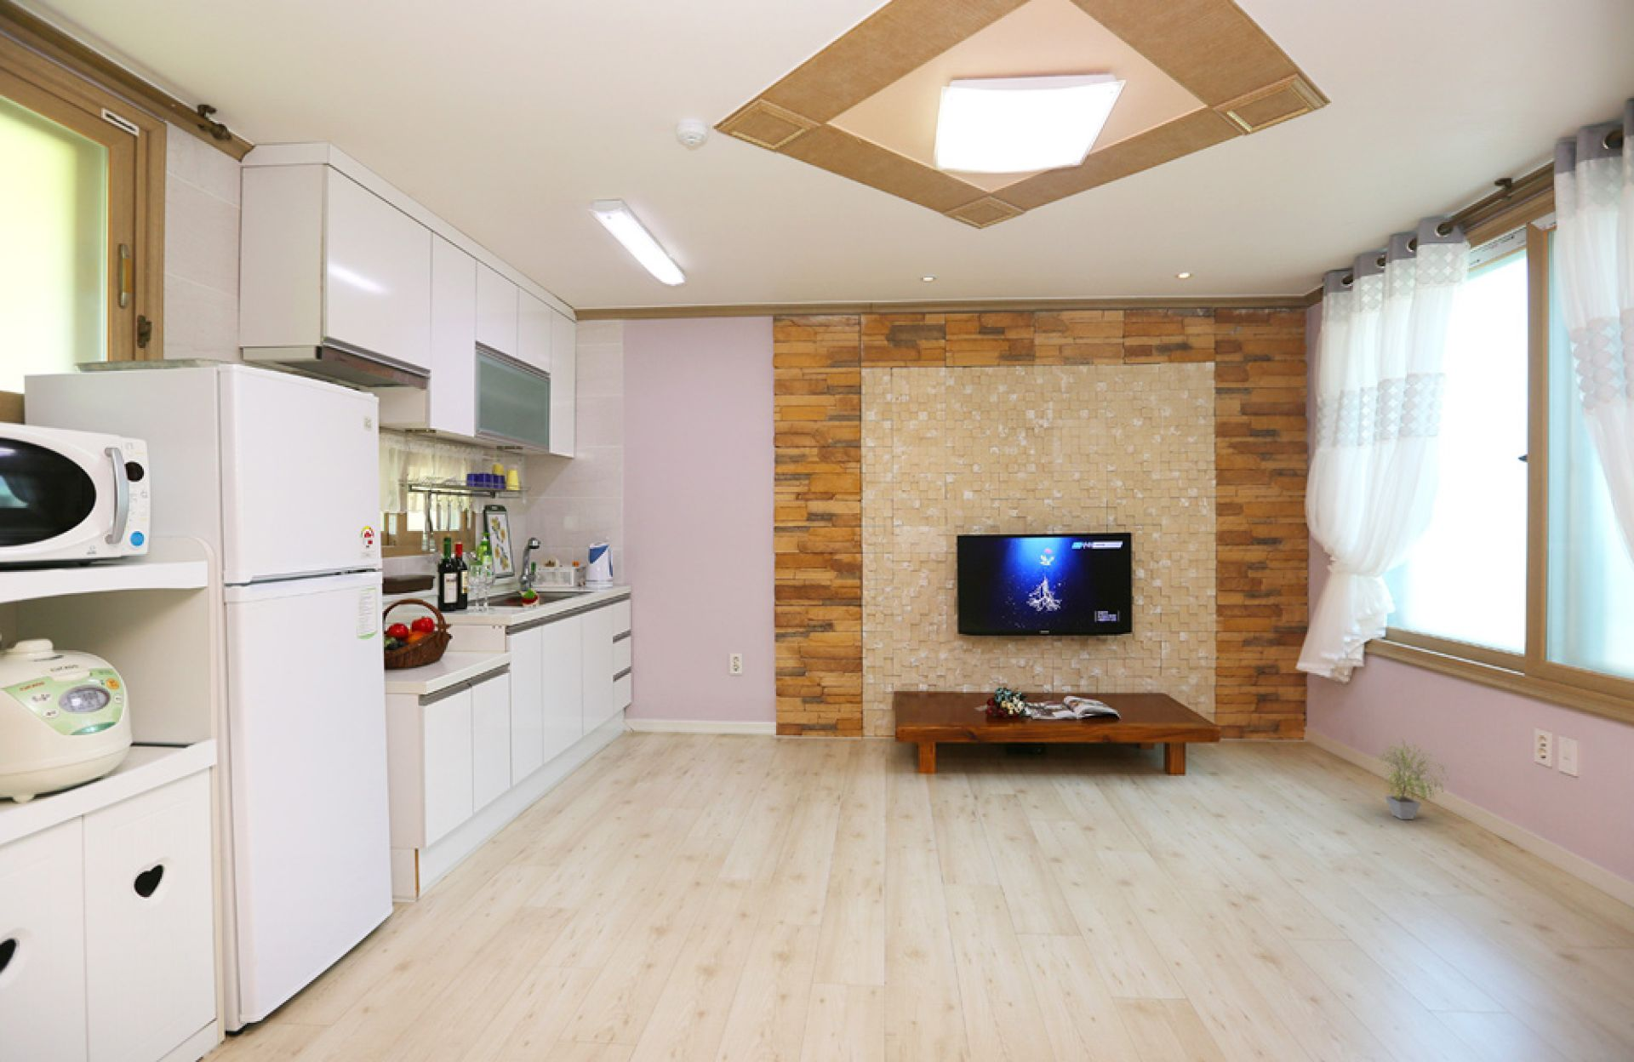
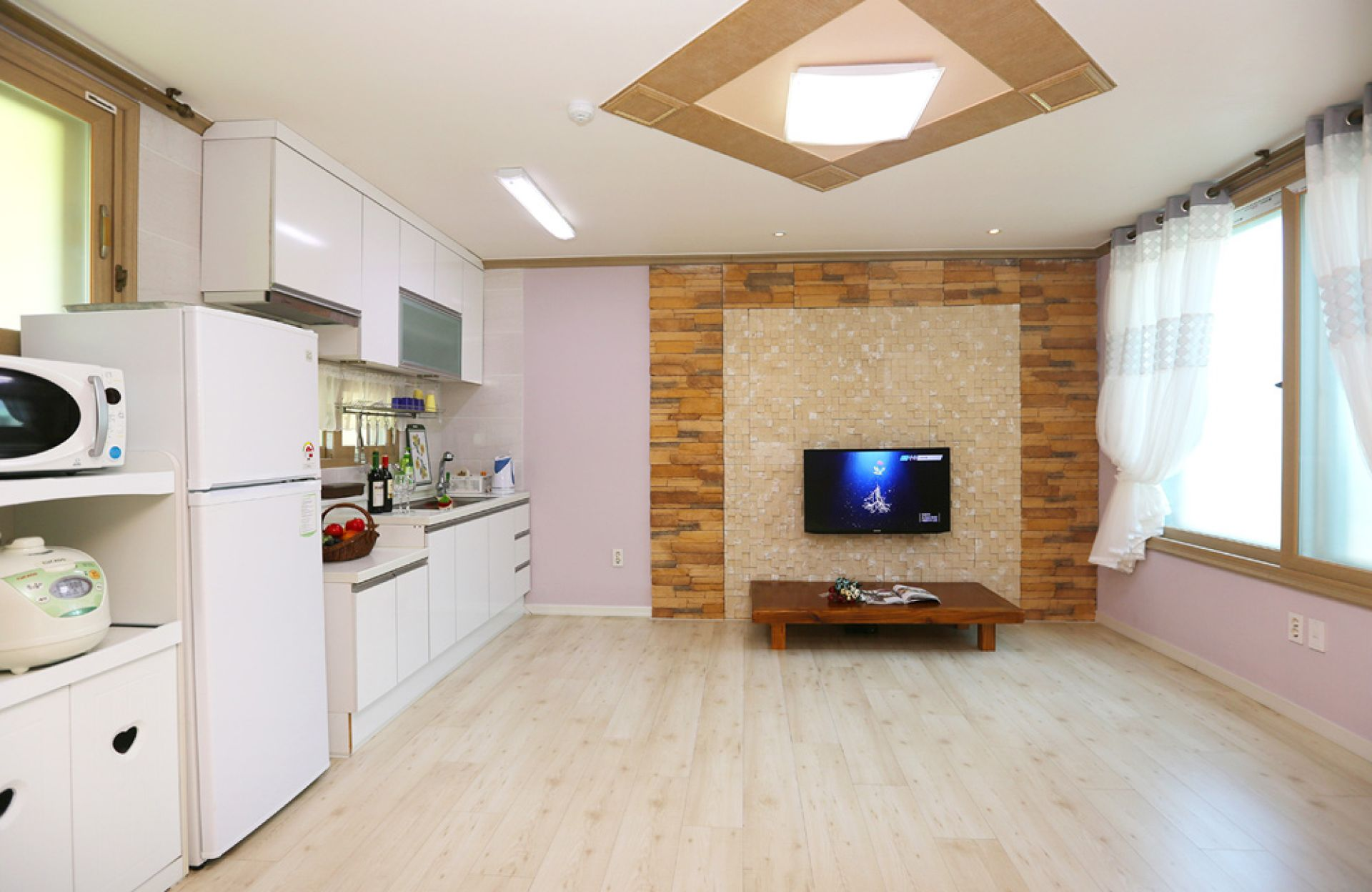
- potted plant [1371,737,1452,820]
